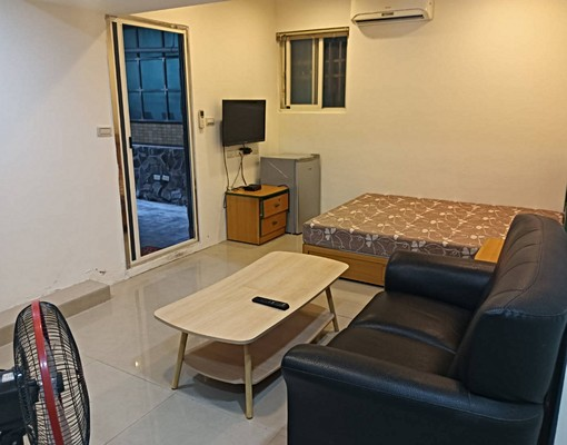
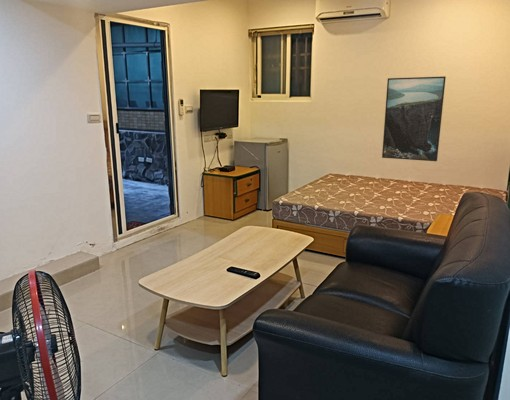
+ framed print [381,75,447,162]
